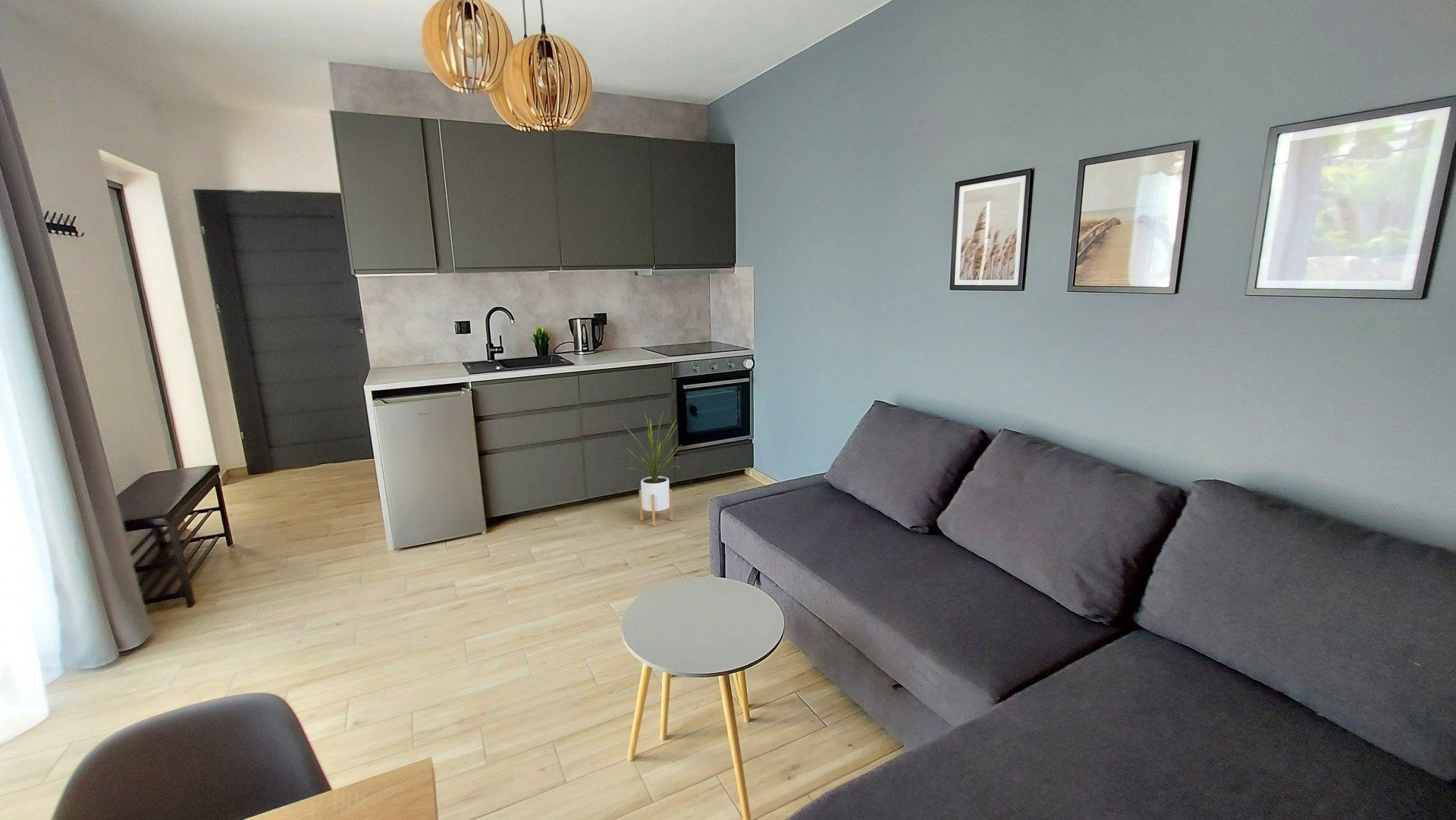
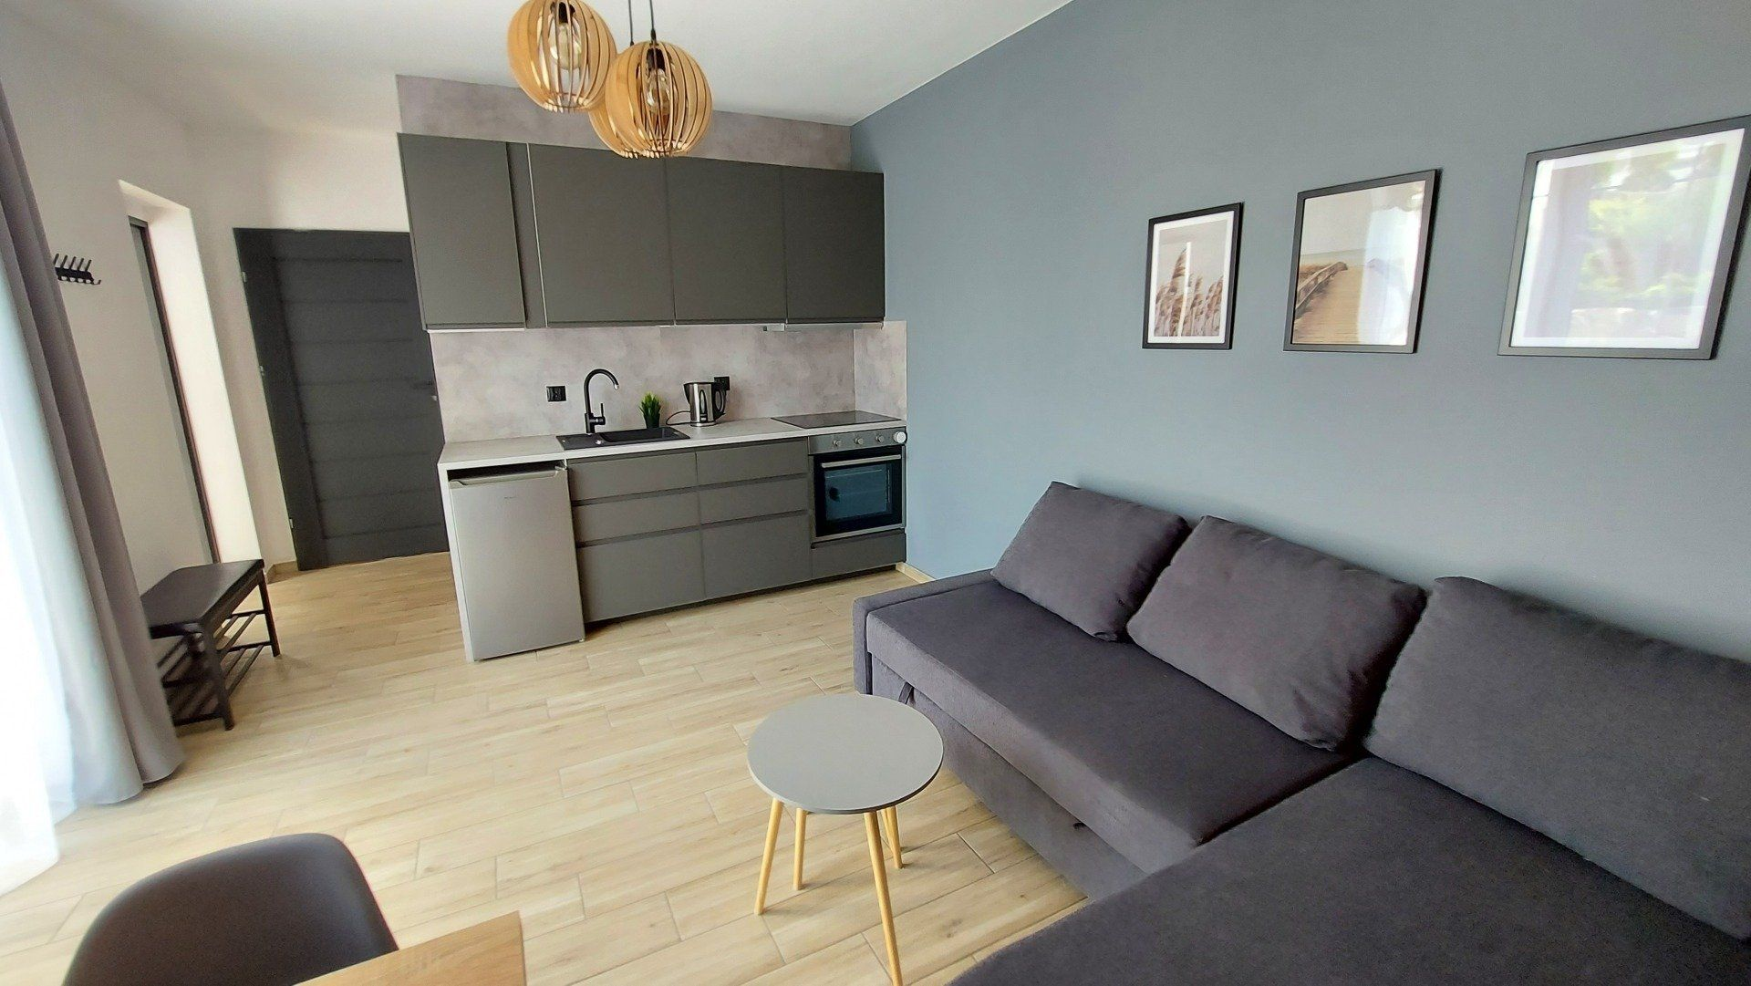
- house plant [623,410,682,526]
